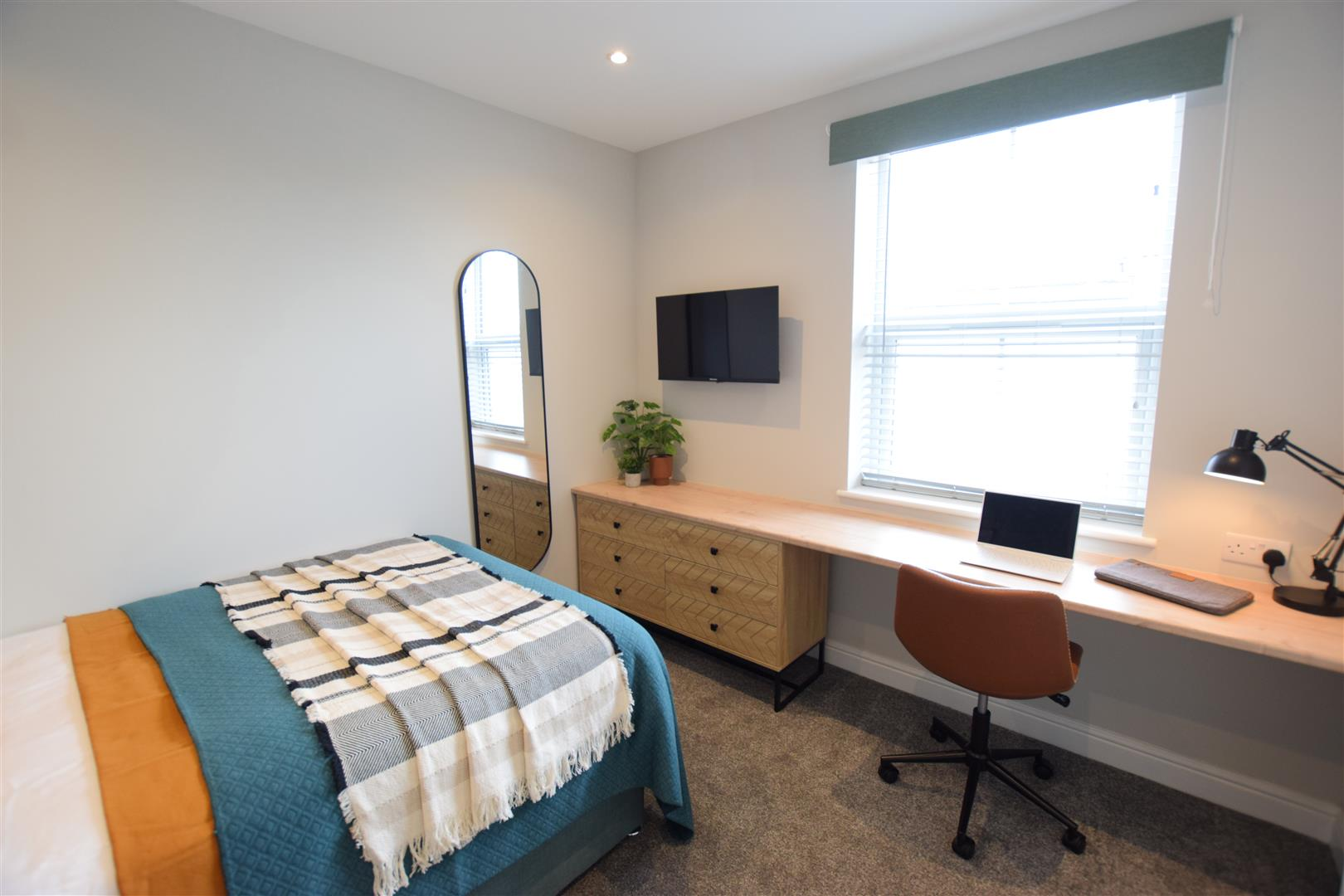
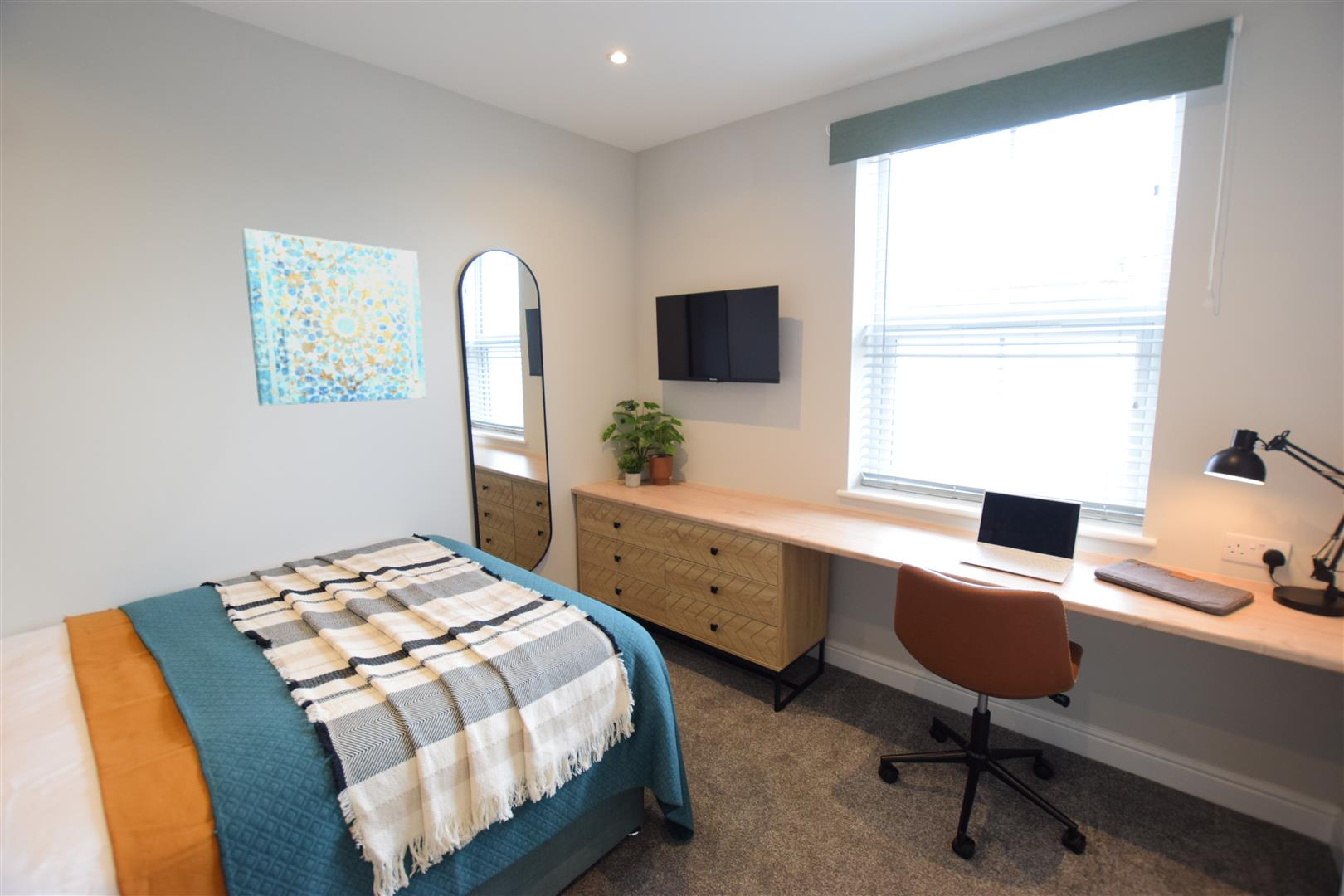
+ wall art [241,227,427,407]
